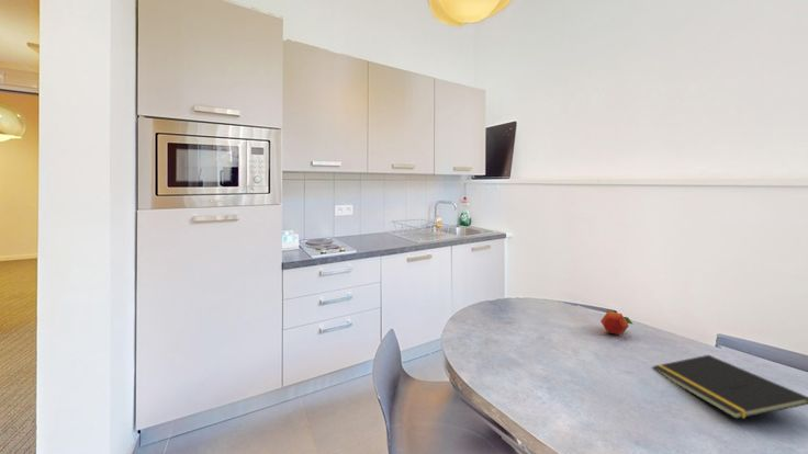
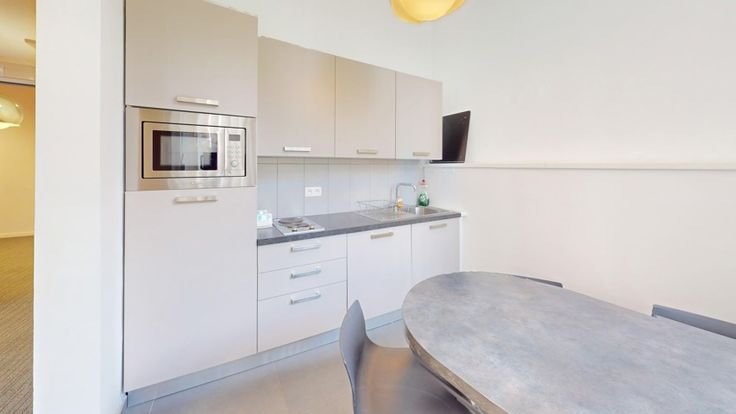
- notepad [652,354,808,420]
- fruit [599,310,633,336]
